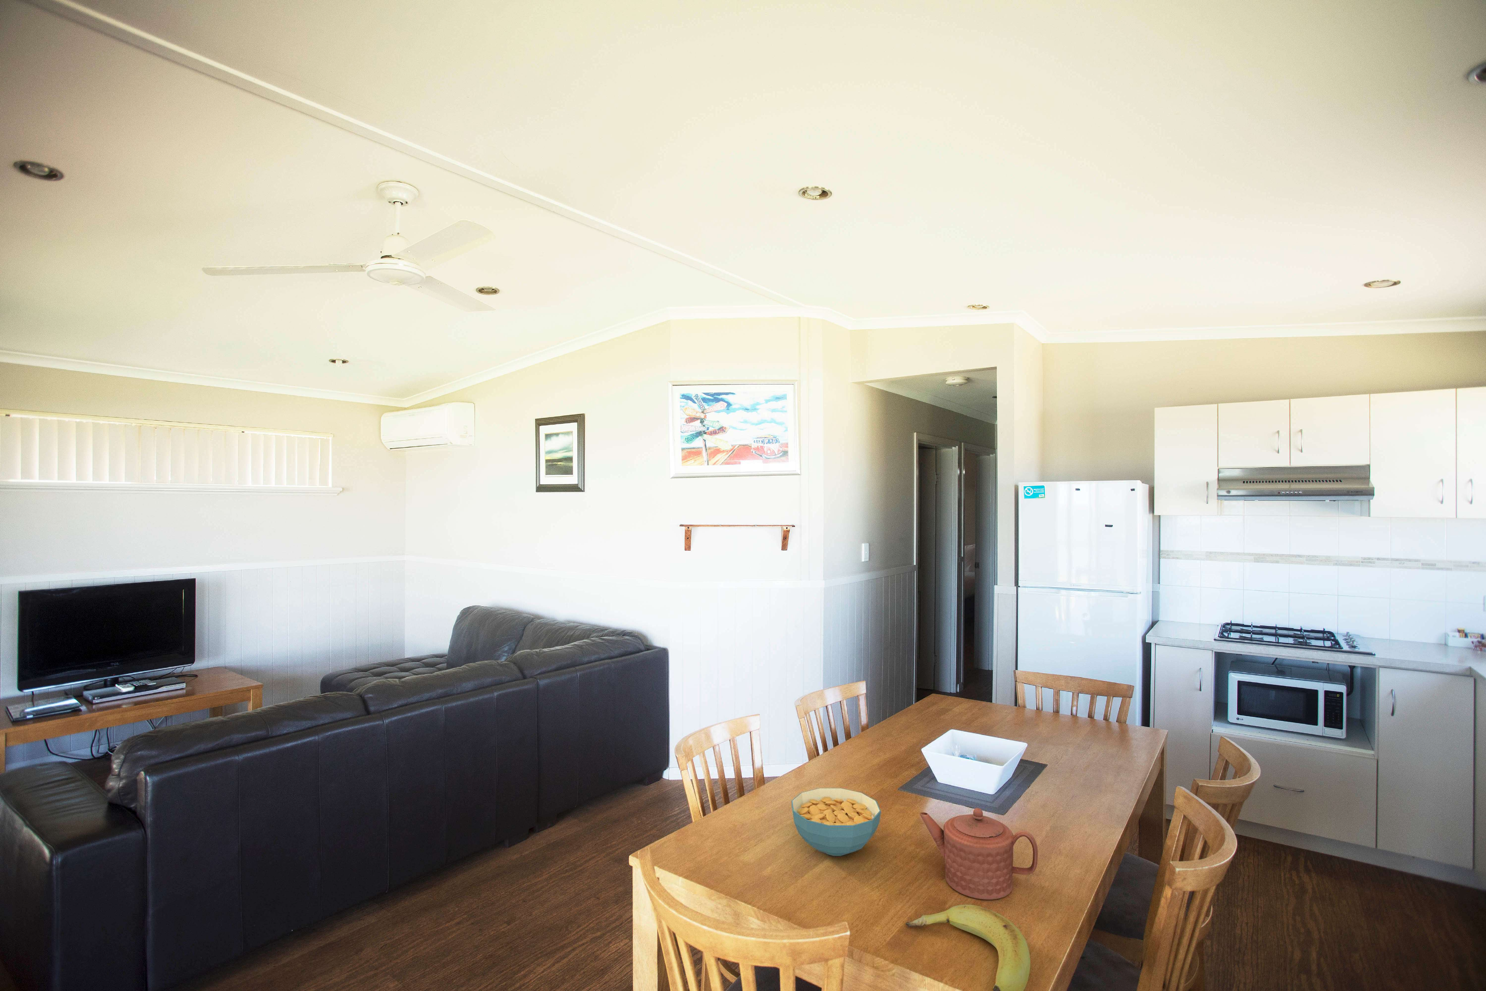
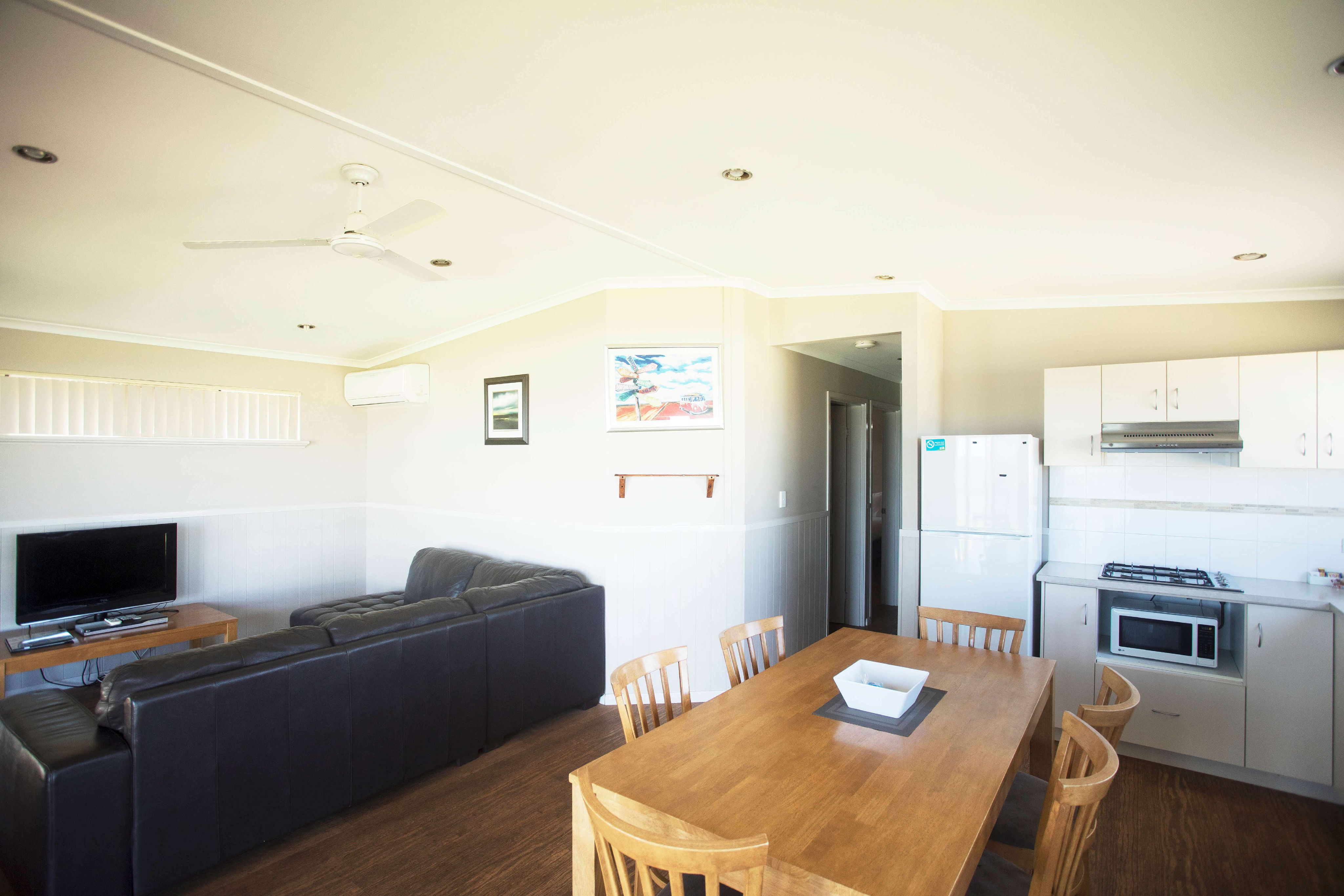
- banana [906,905,1030,991]
- teapot [919,807,1038,900]
- cereal bowl [791,787,881,856]
